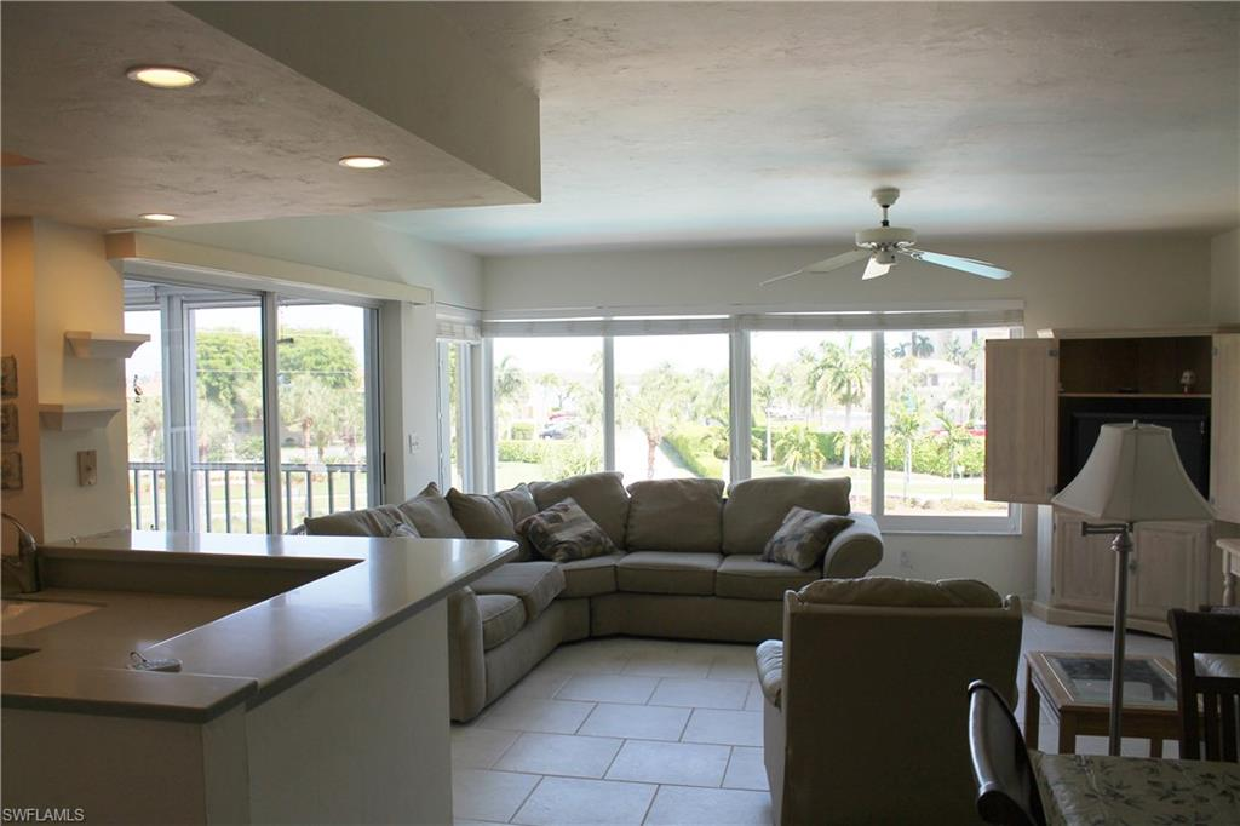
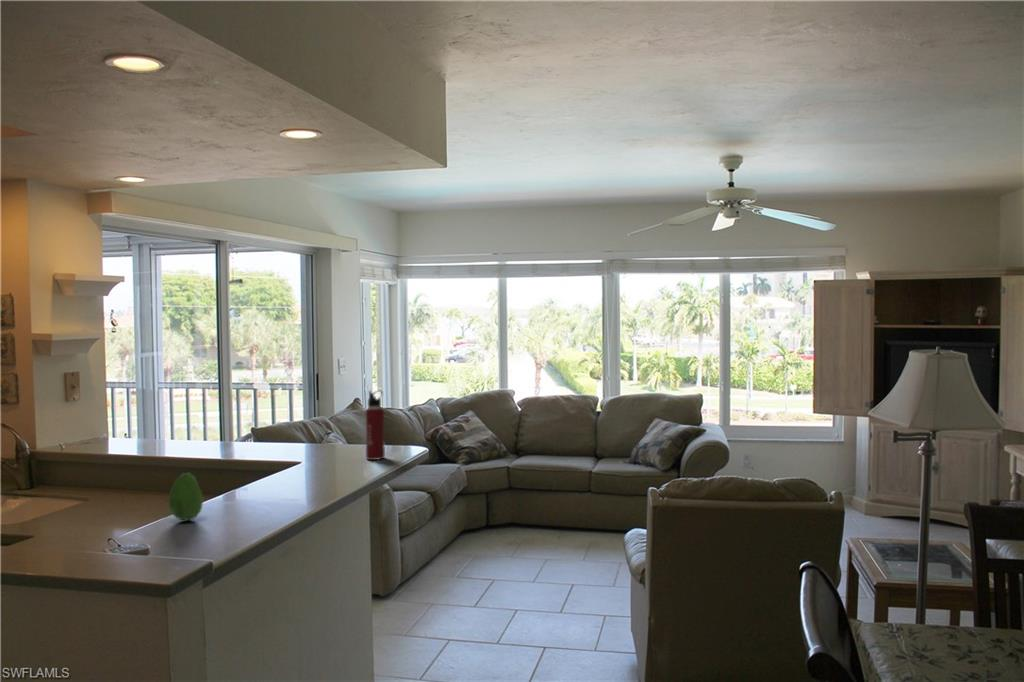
+ water bottle [364,390,386,461]
+ fruit [168,472,204,522]
